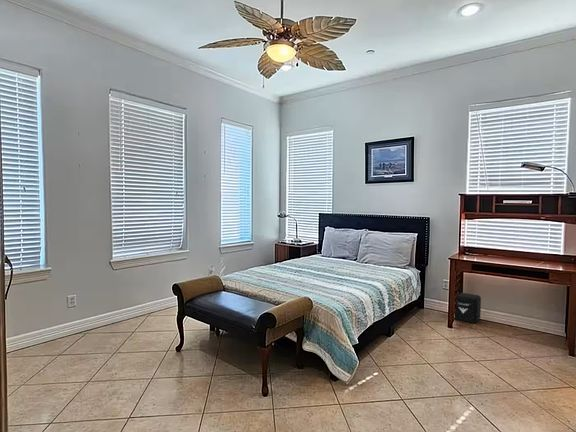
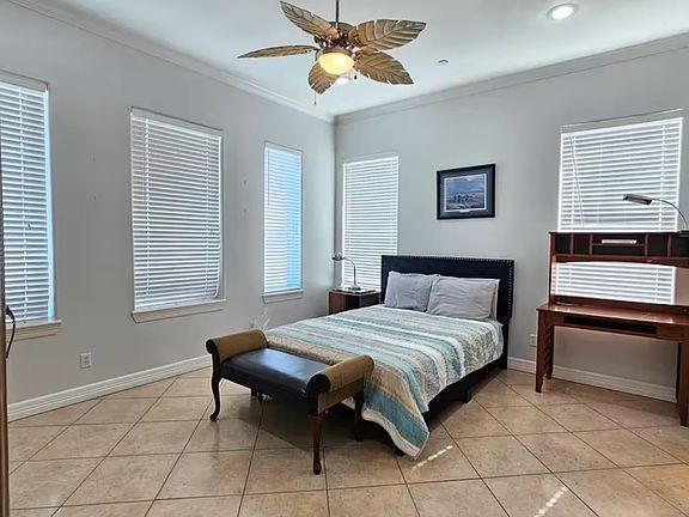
- air purifier [453,292,482,324]
